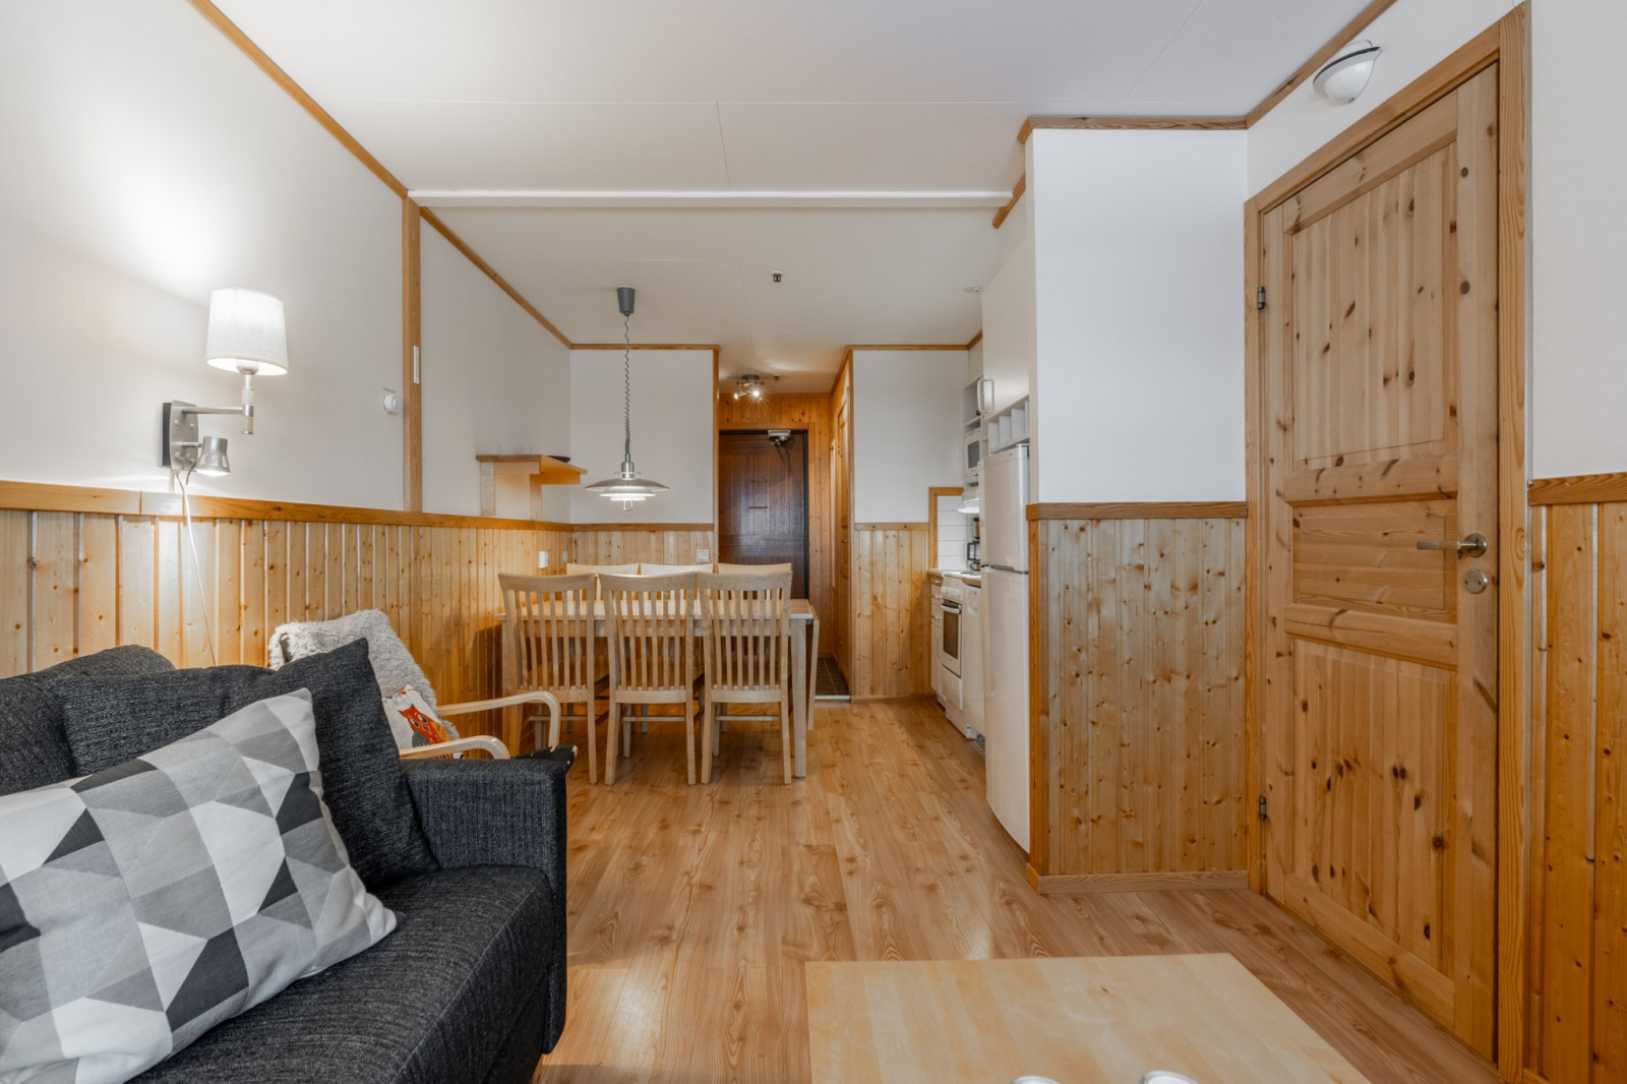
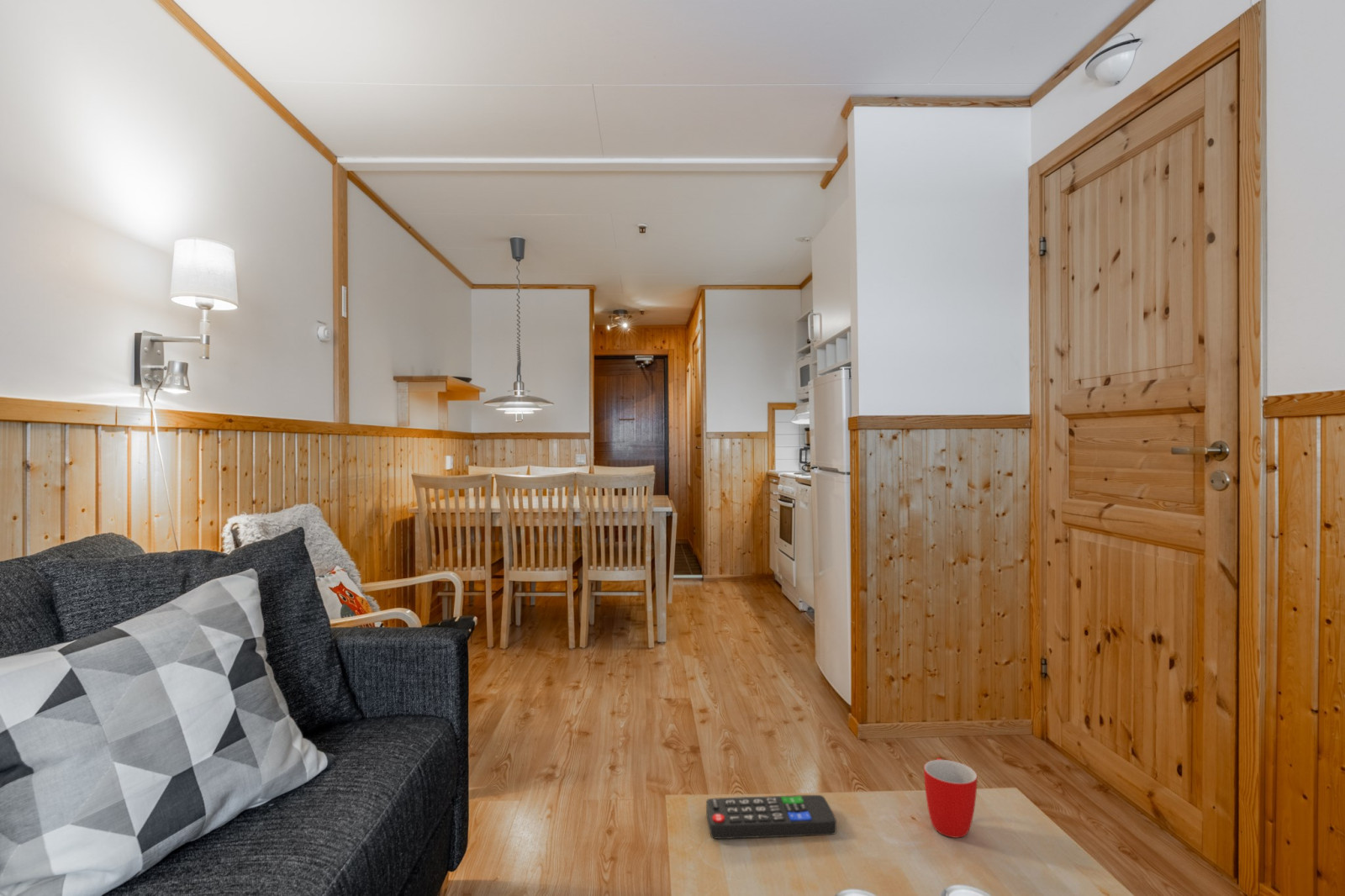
+ remote control [705,794,837,840]
+ mug [923,757,978,839]
